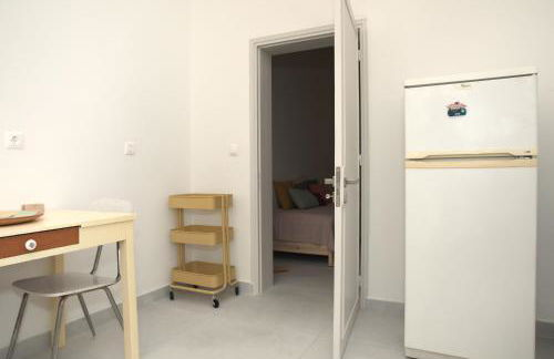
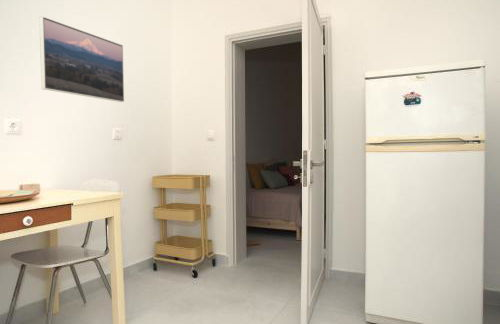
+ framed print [39,15,125,103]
